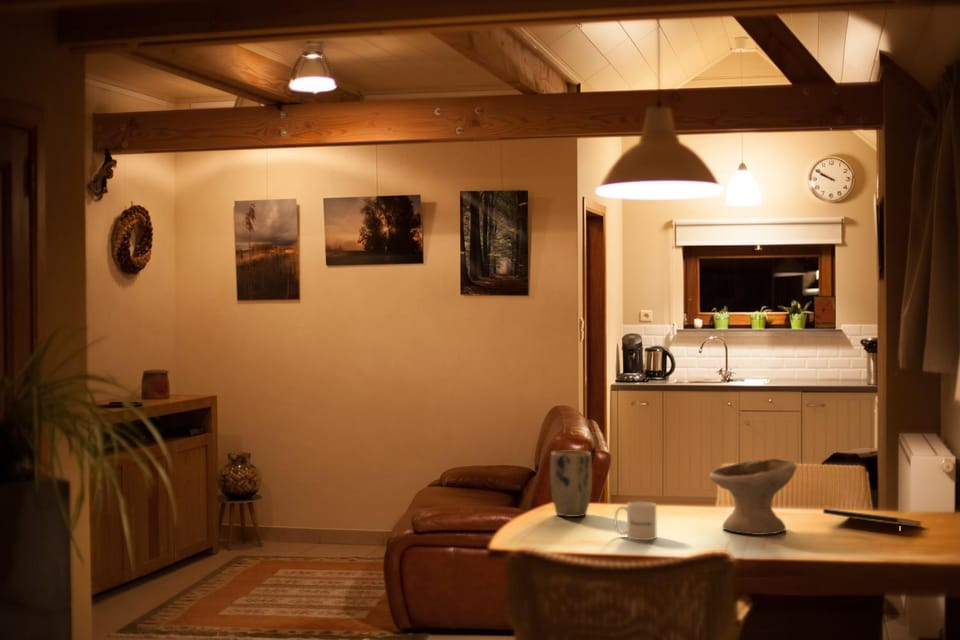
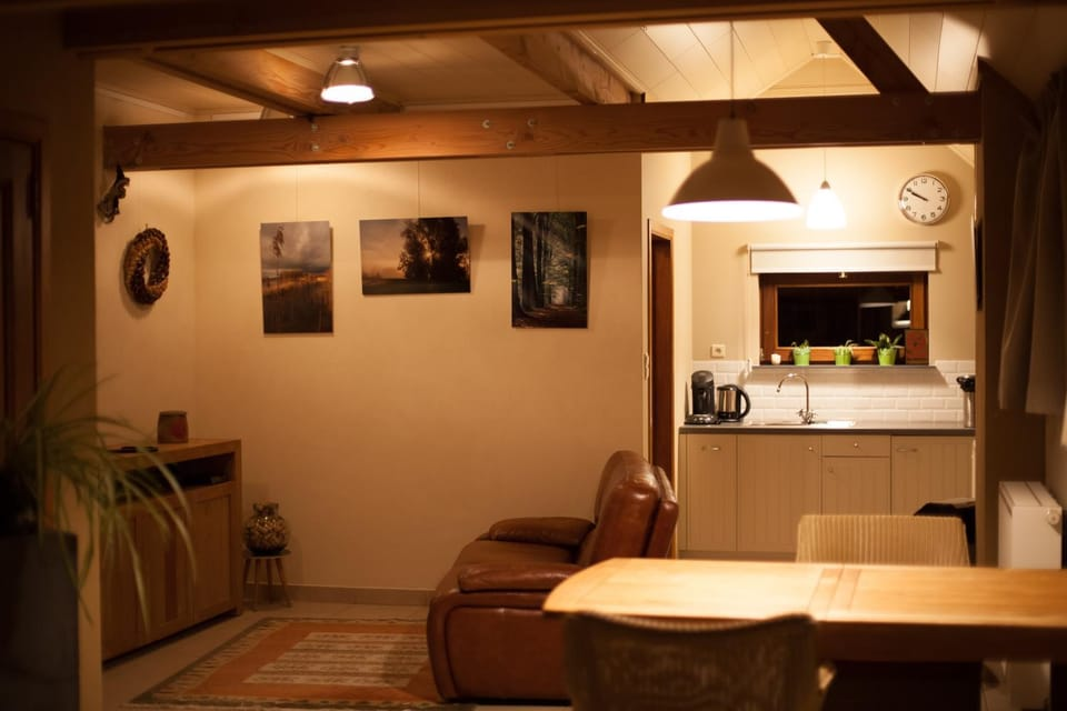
- plant pot [549,450,593,518]
- bowl [709,458,798,536]
- mug [614,501,657,541]
- notepad [822,508,923,535]
